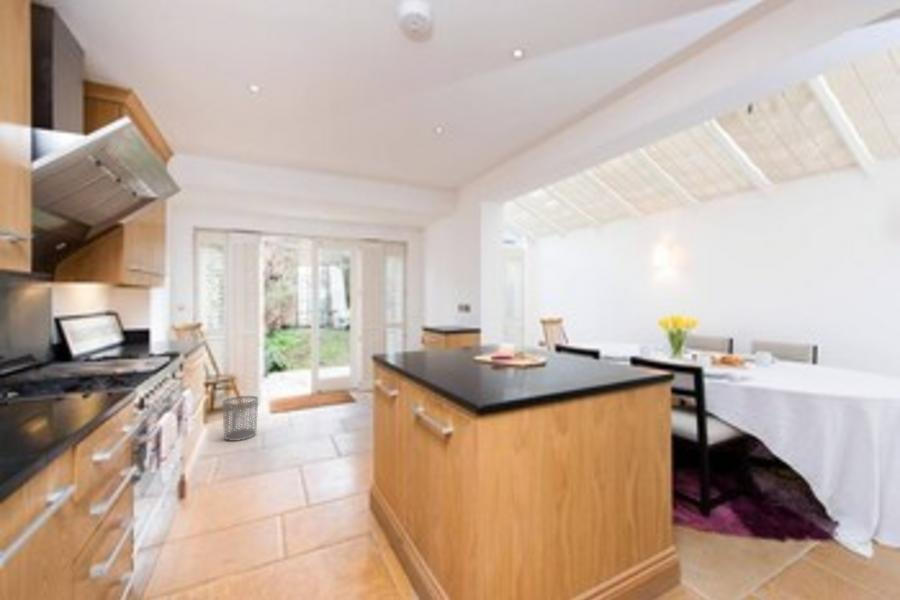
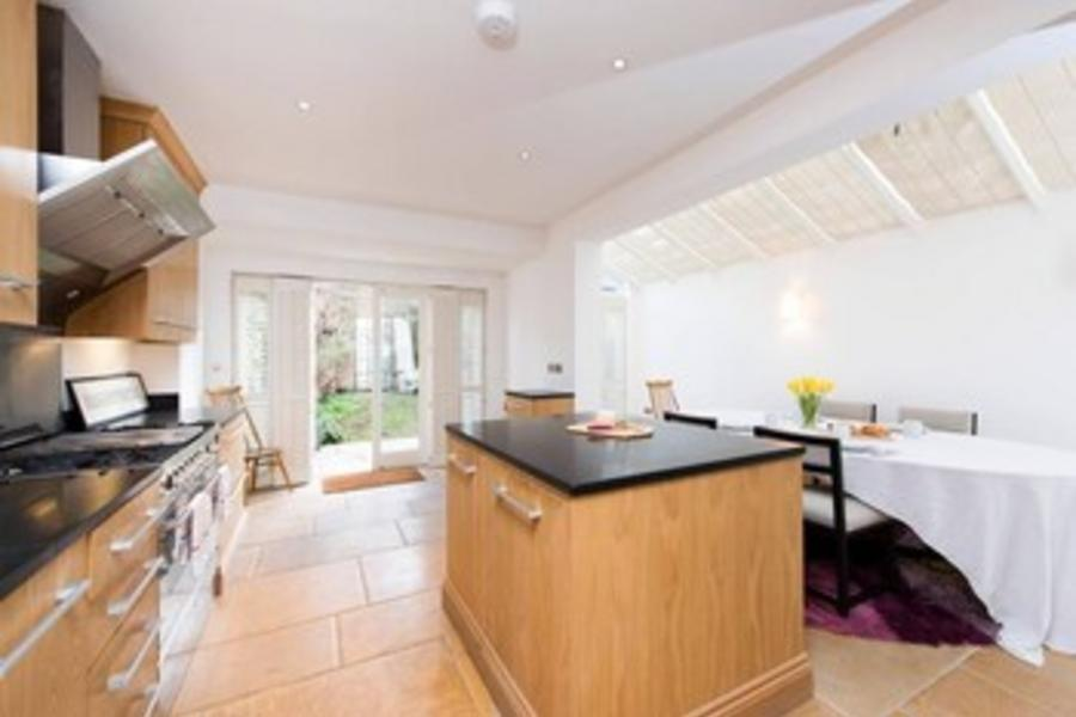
- waste bin [222,395,259,442]
